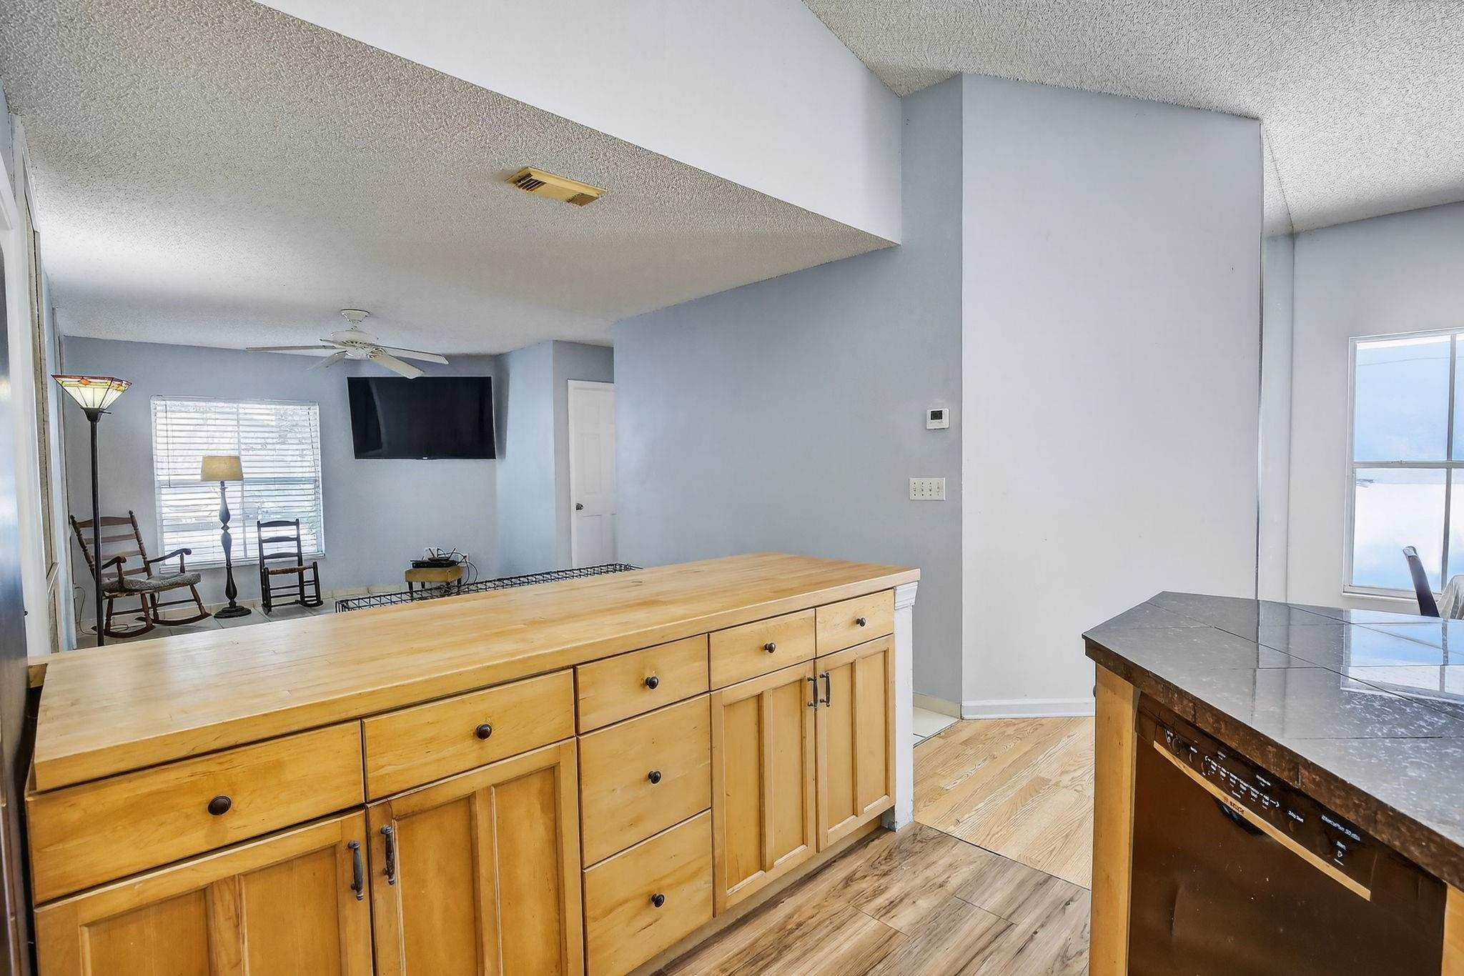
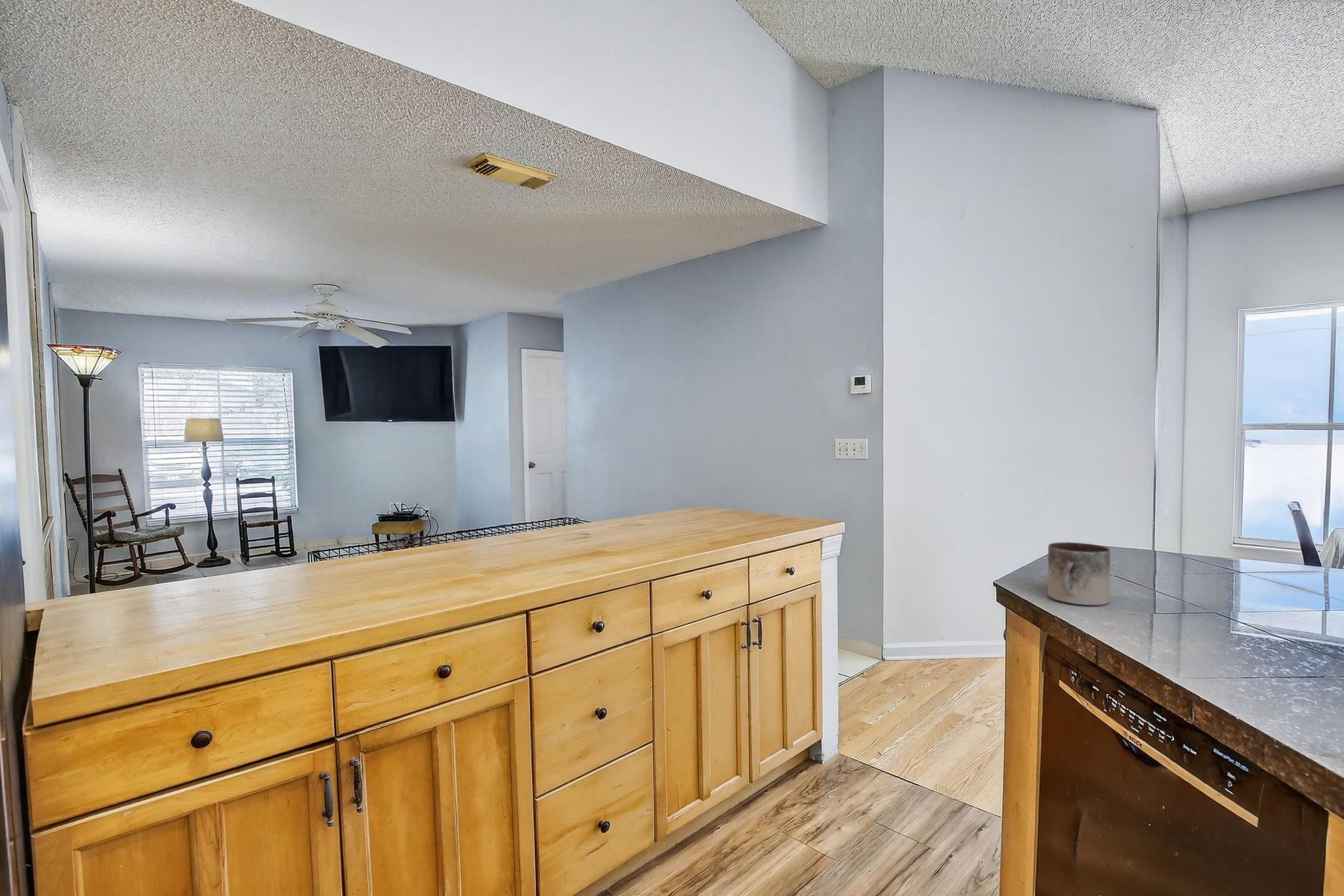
+ mug [1047,542,1111,606]
